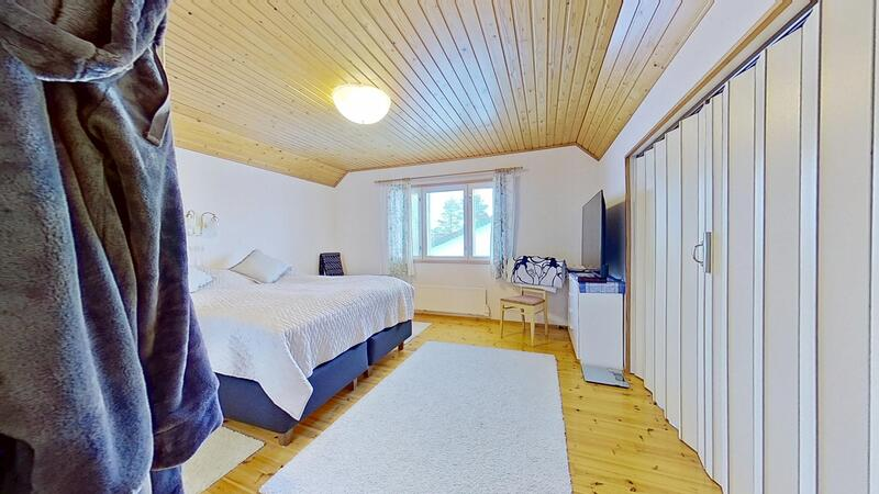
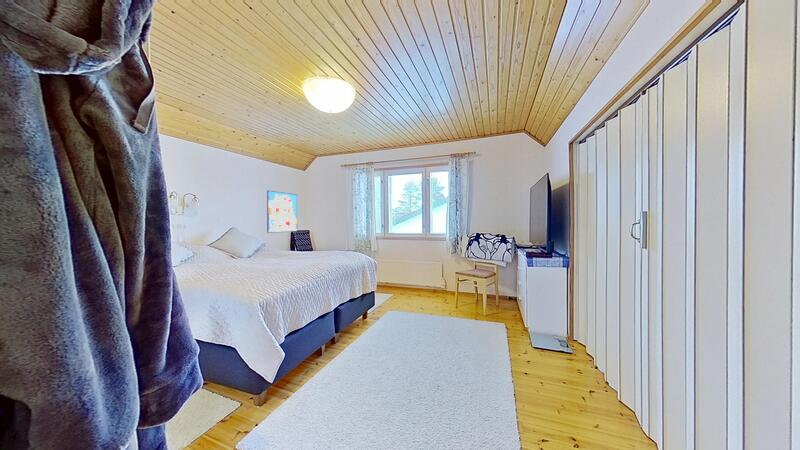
+ wall art [266,189,298,234]
